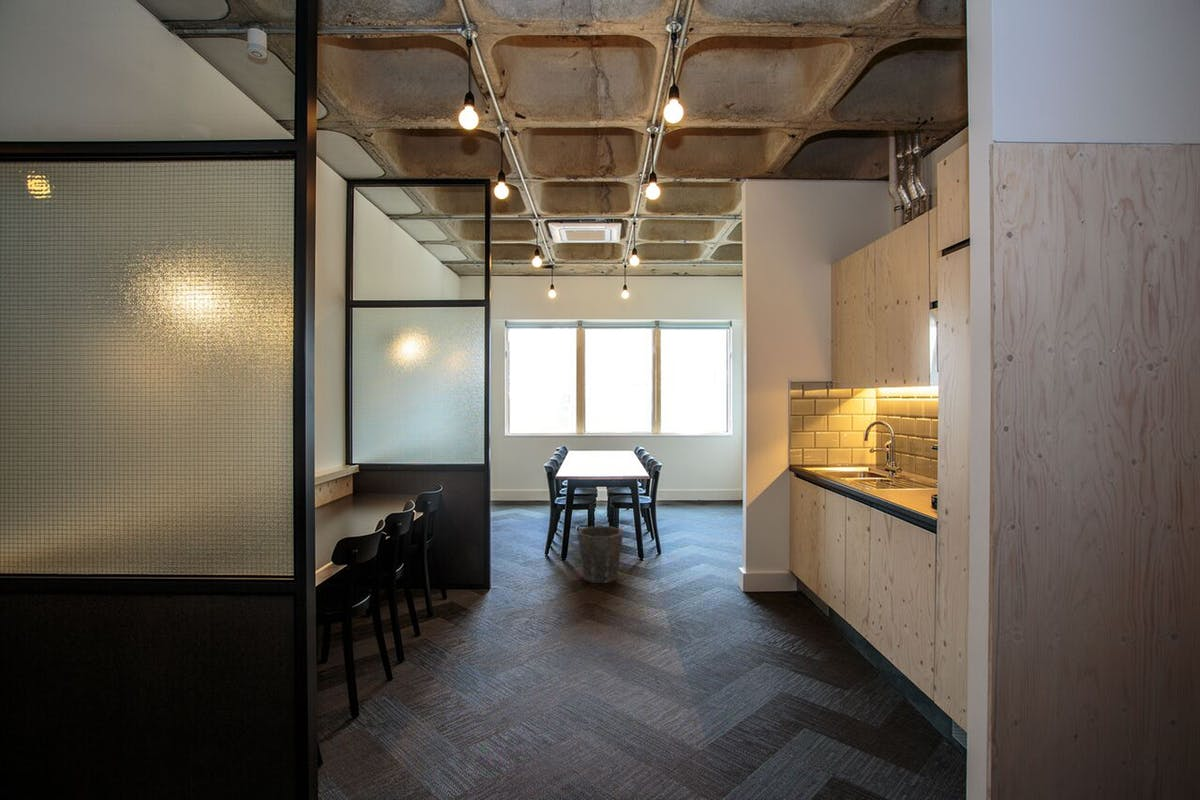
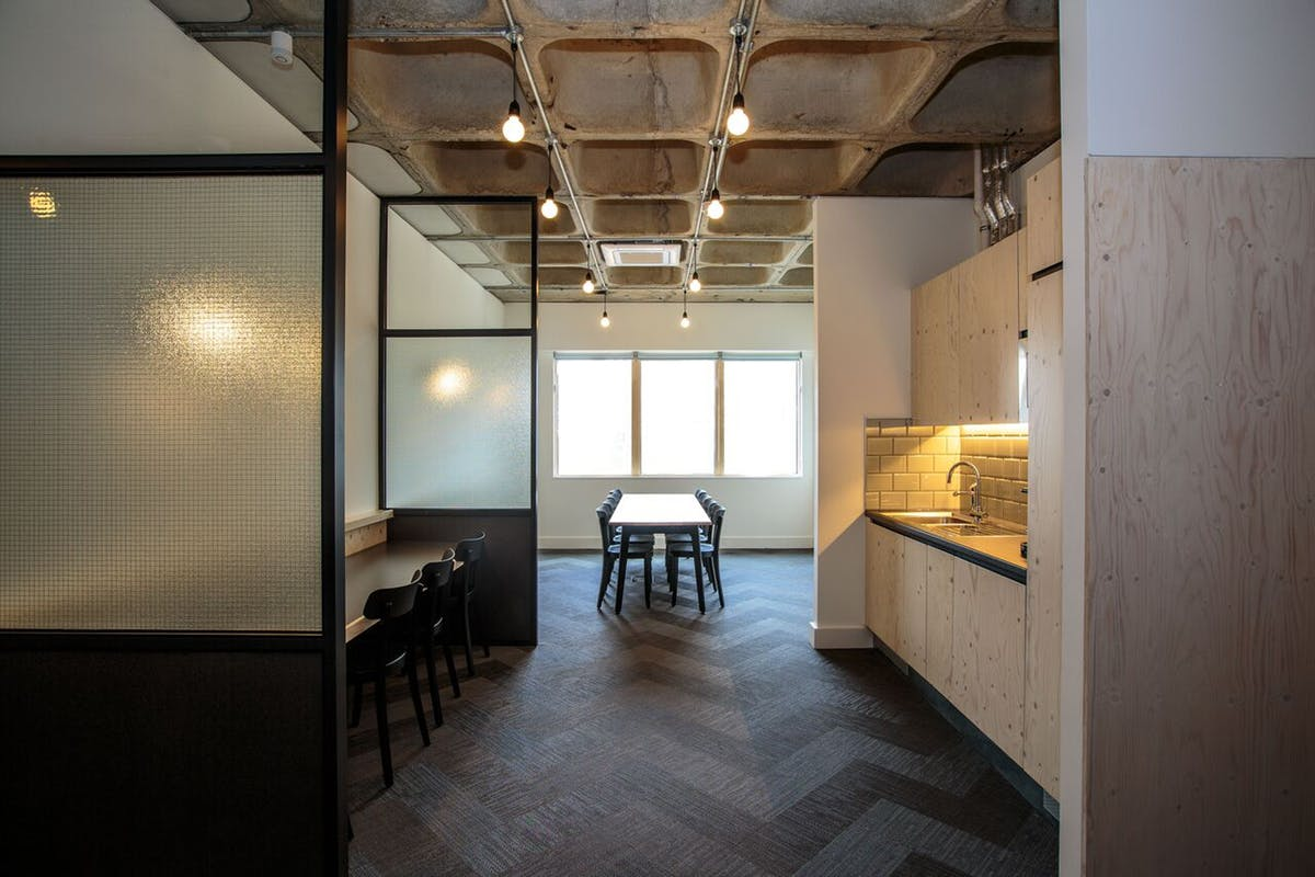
- waste bin [577,525,624,584]
